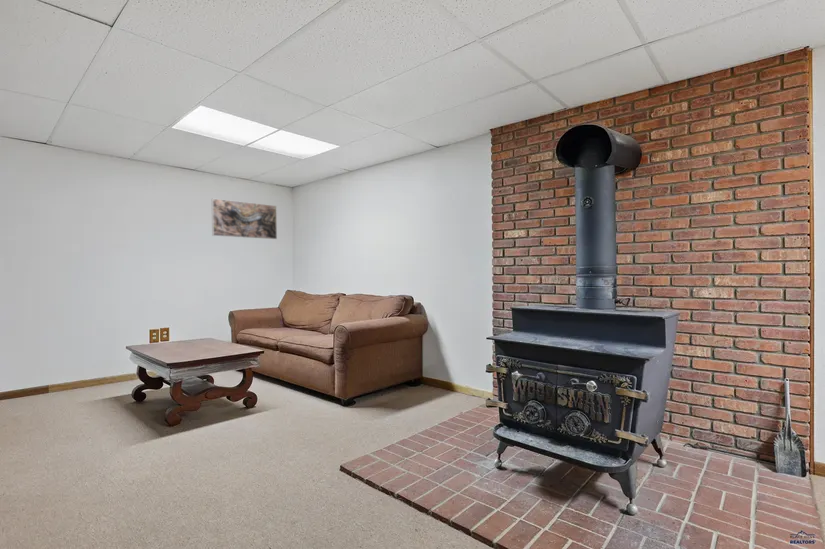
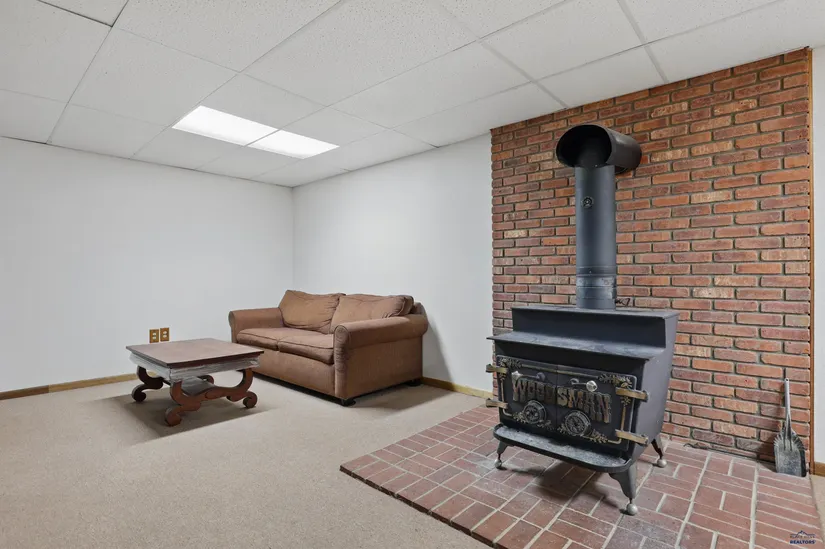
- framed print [211,198,278,240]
